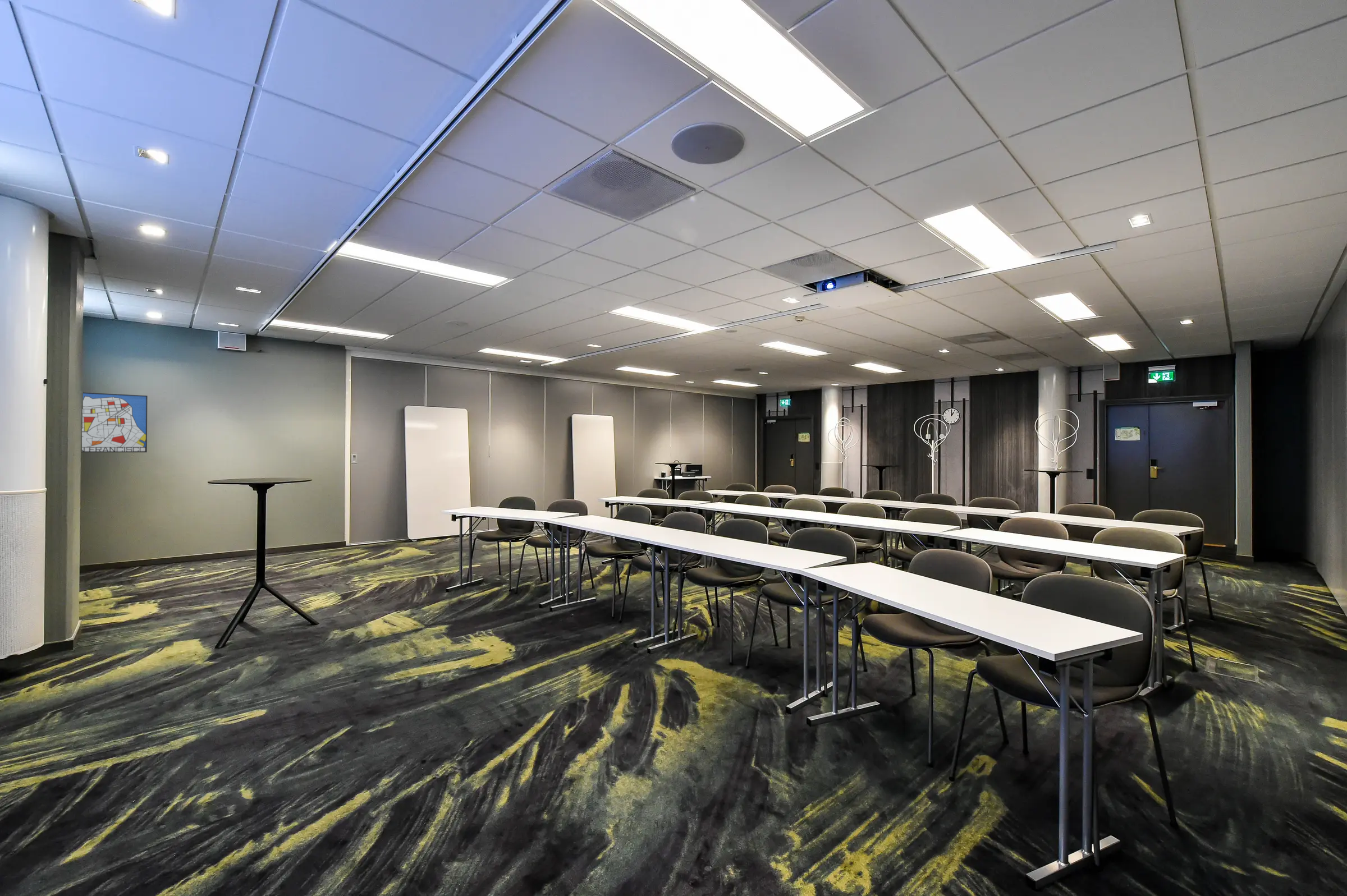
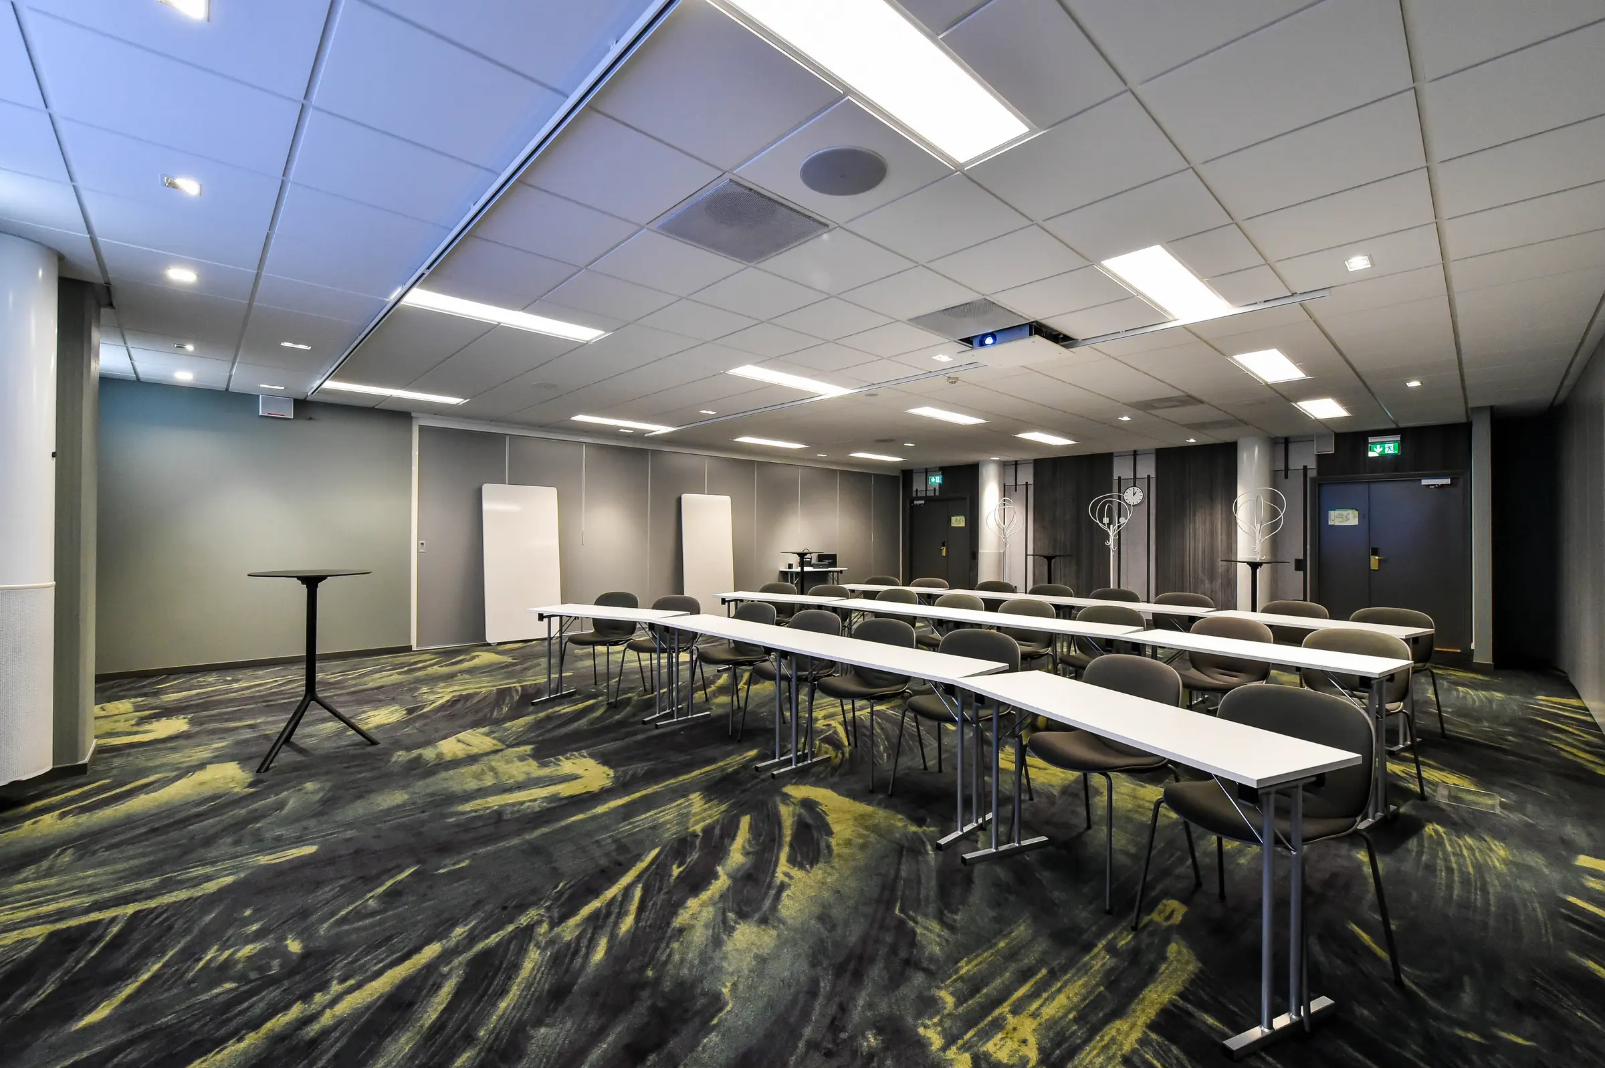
- wall art [81,392,148,453]
